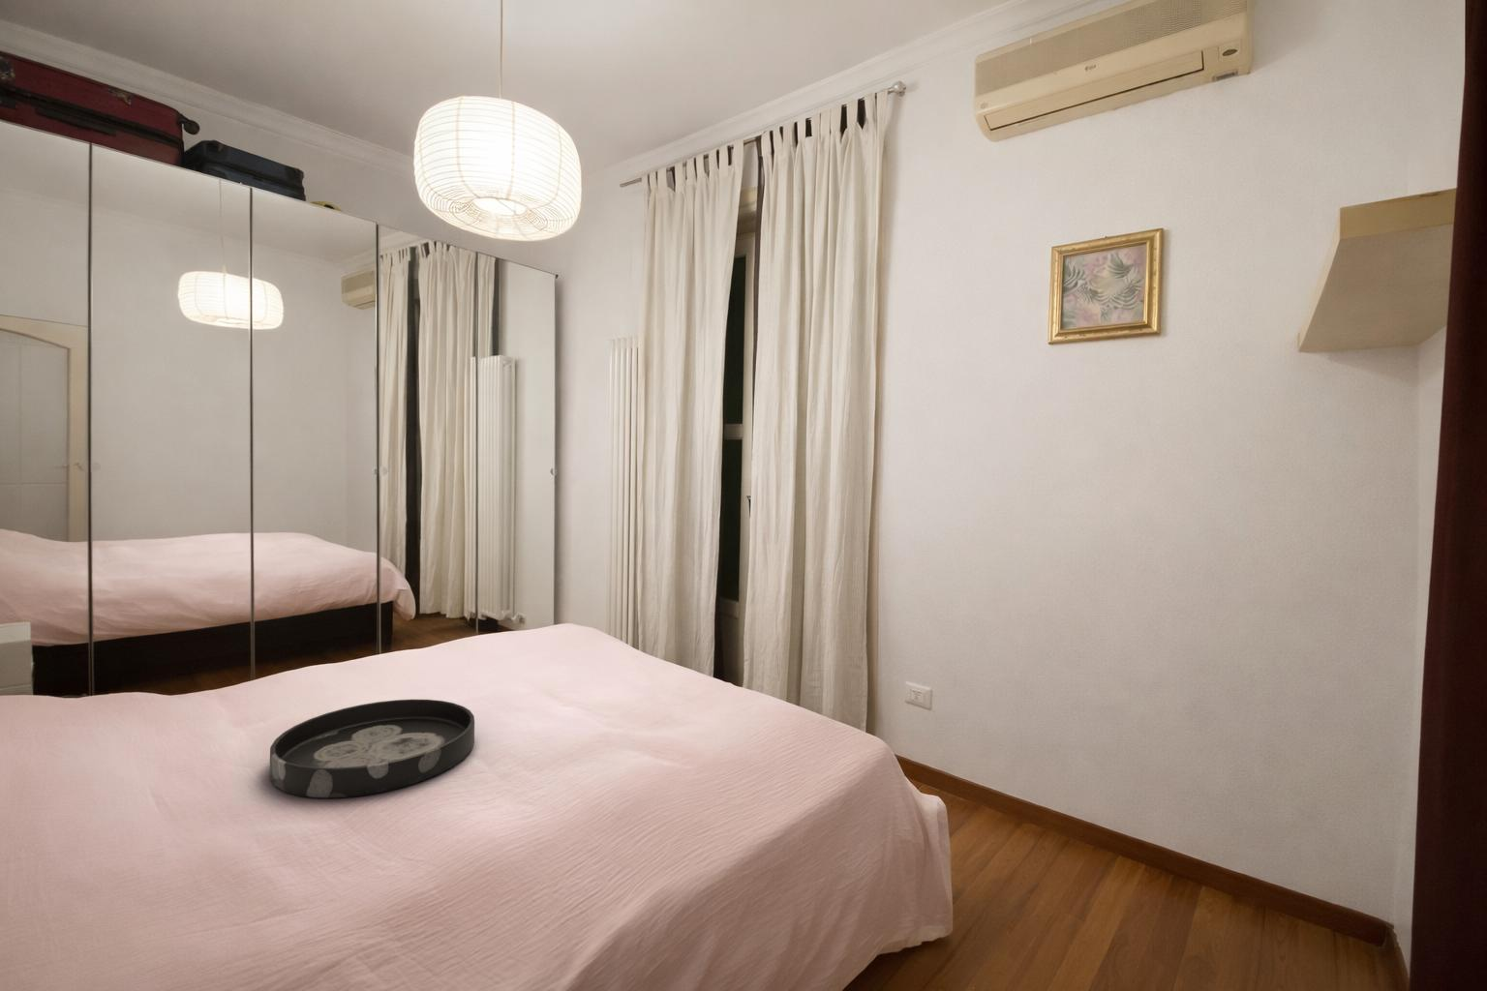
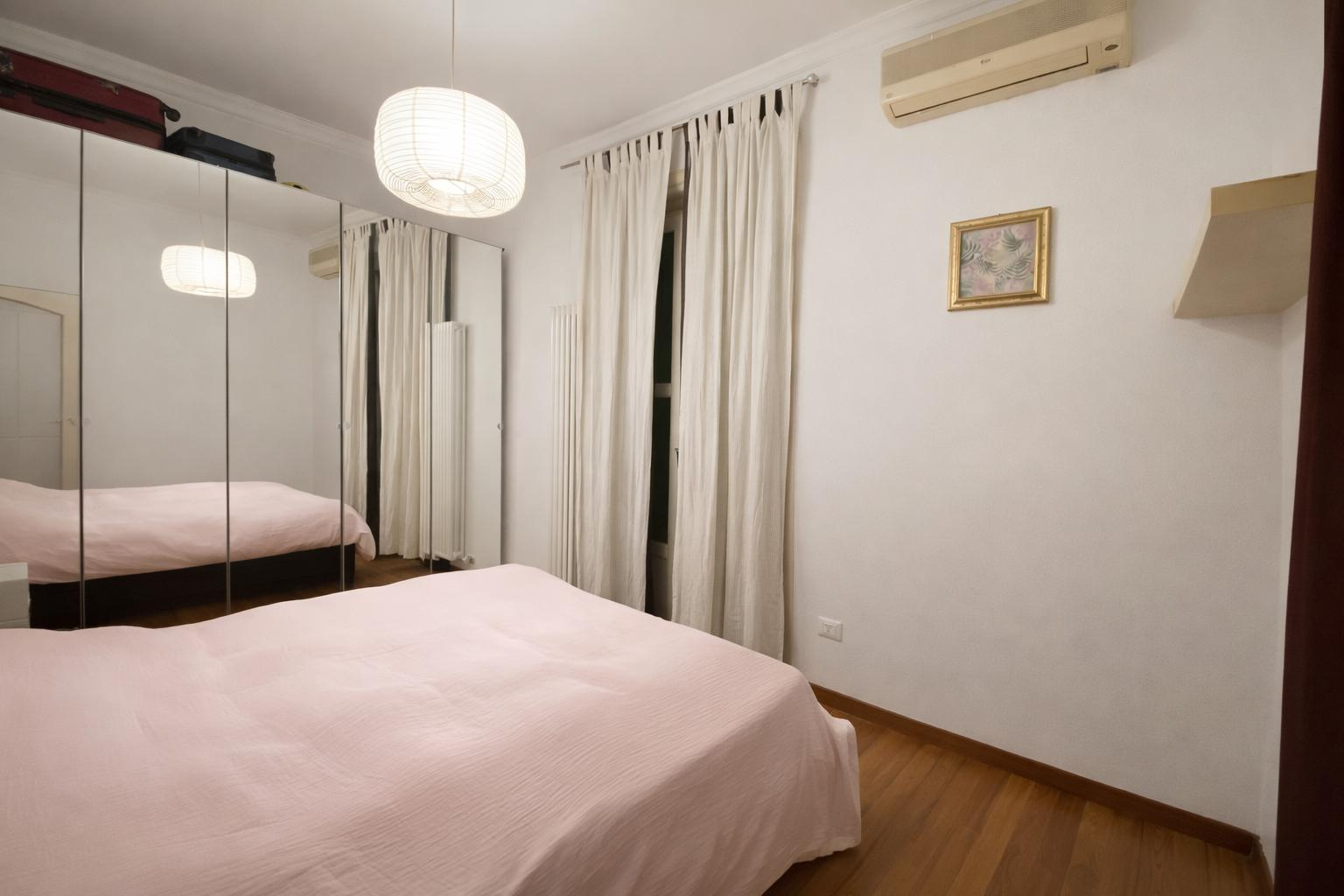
- tray [269,699,476,799]
